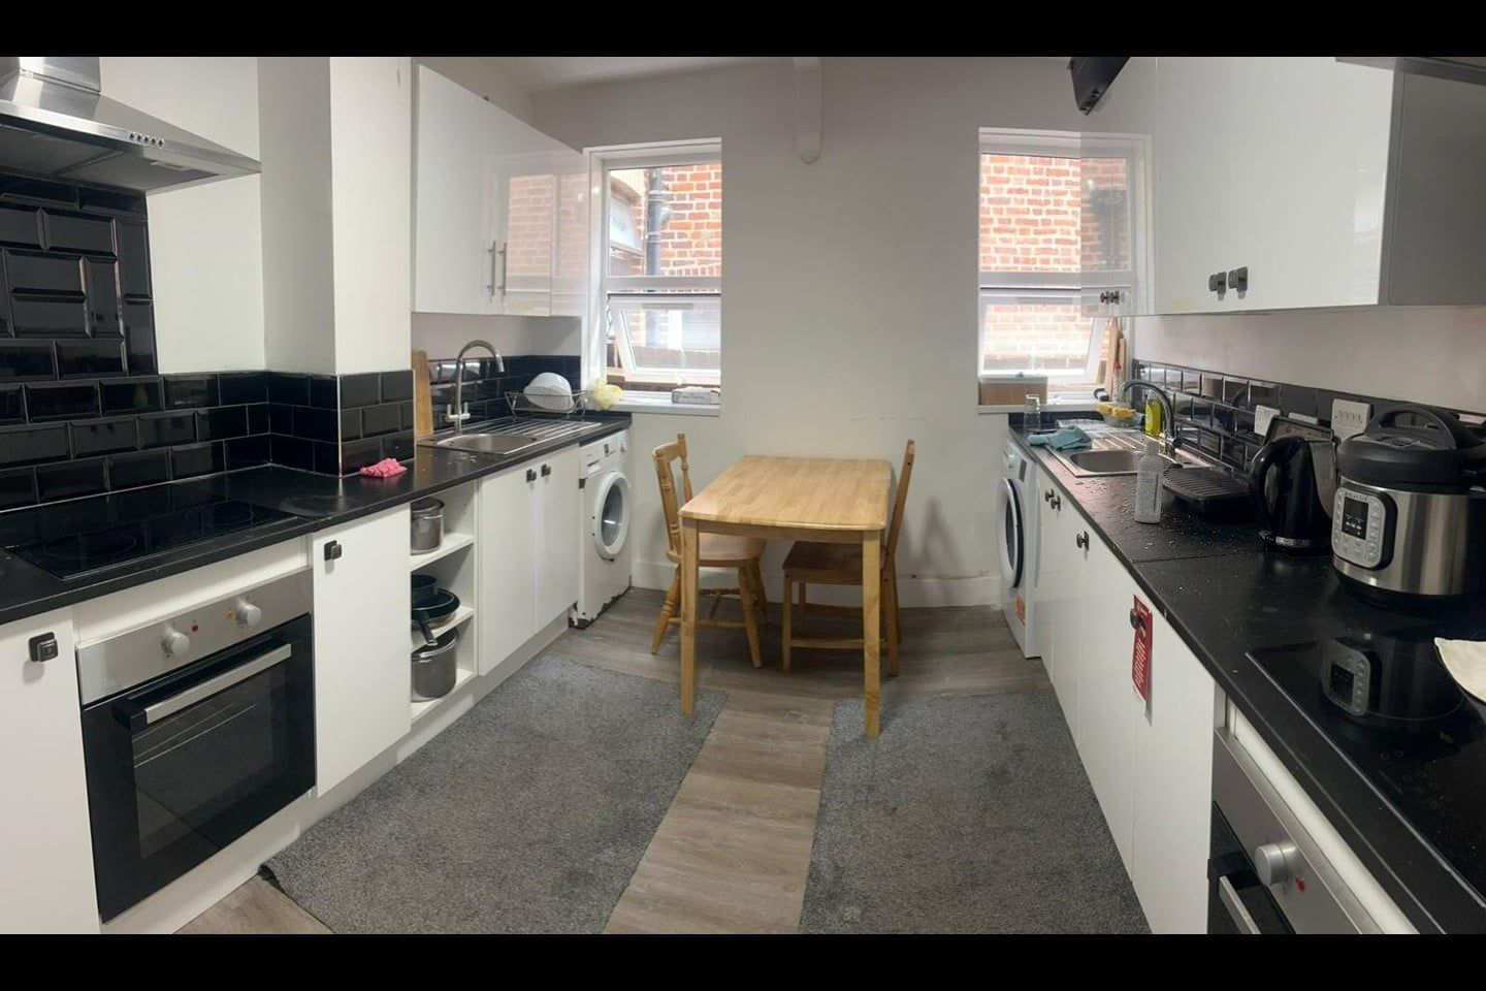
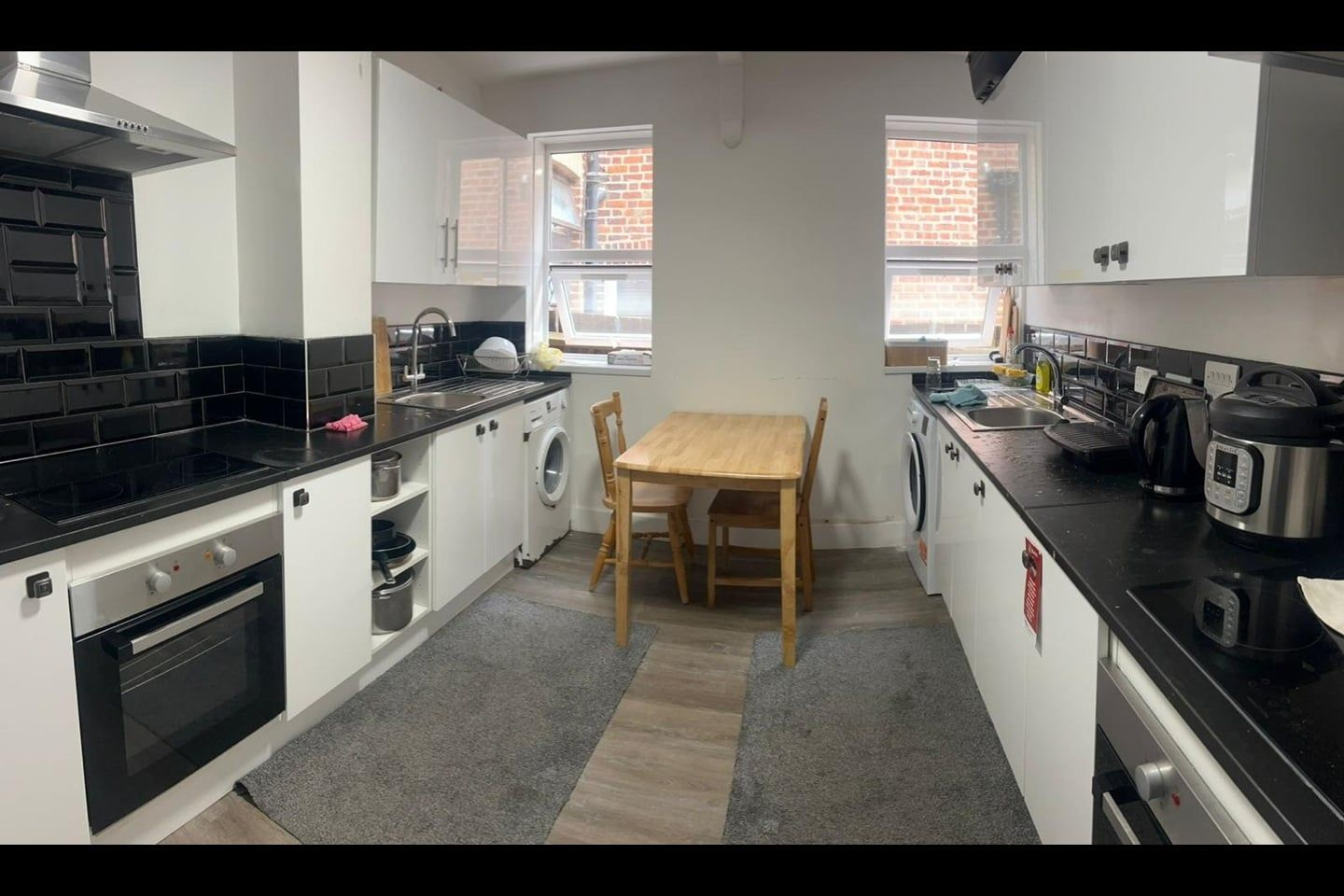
- bottle [1133,440,1165,523]
